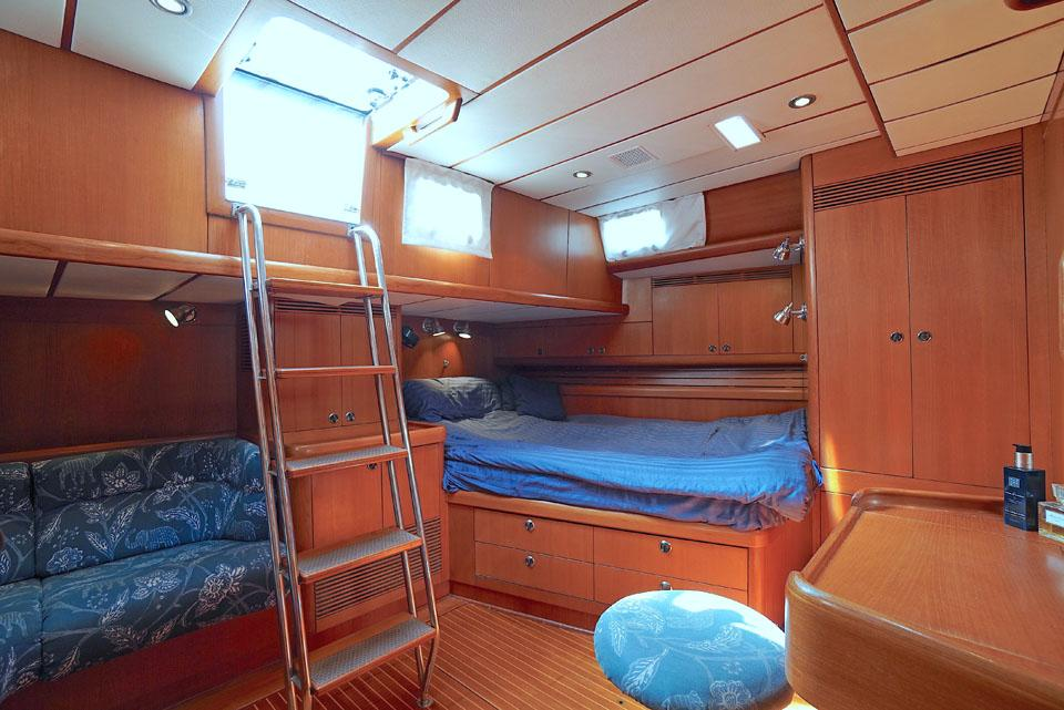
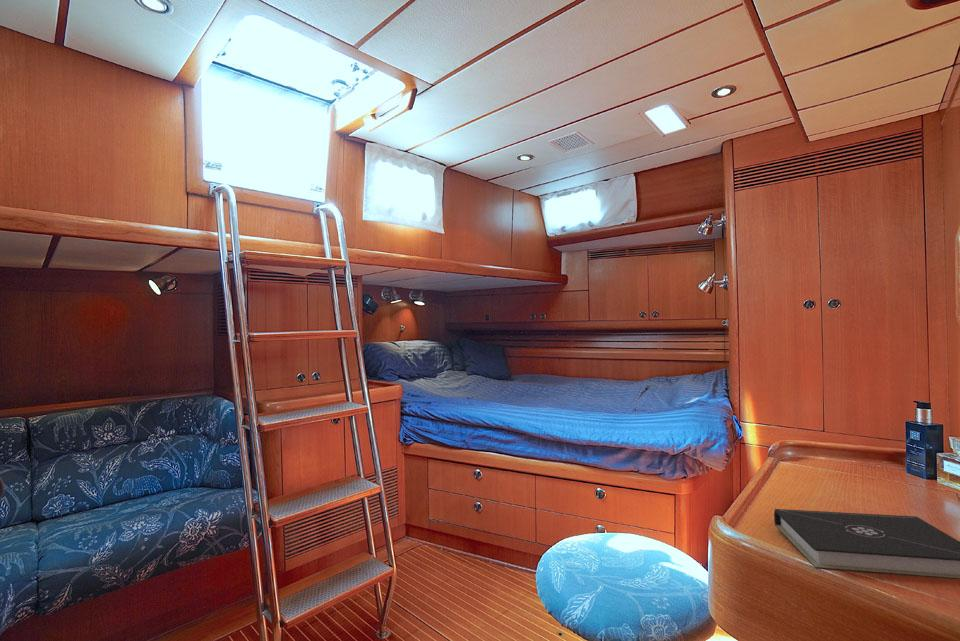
+ book [773,508,960,580]
